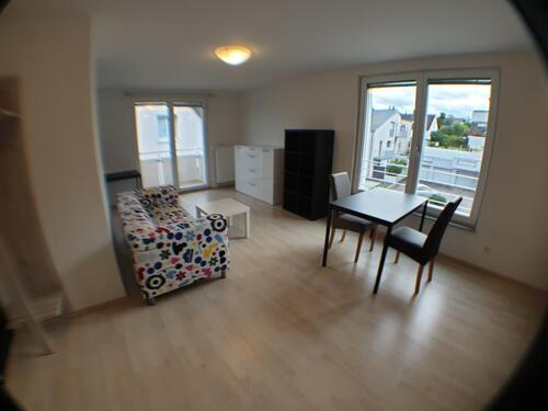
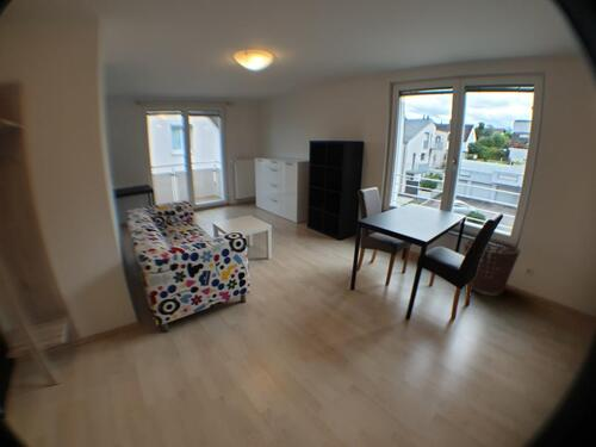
+ basket [462,238,521,296]
